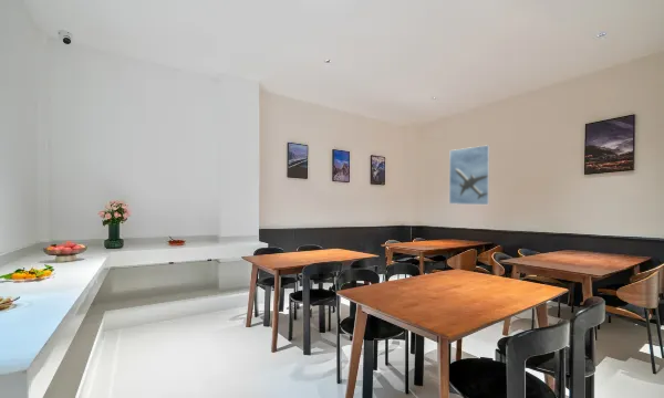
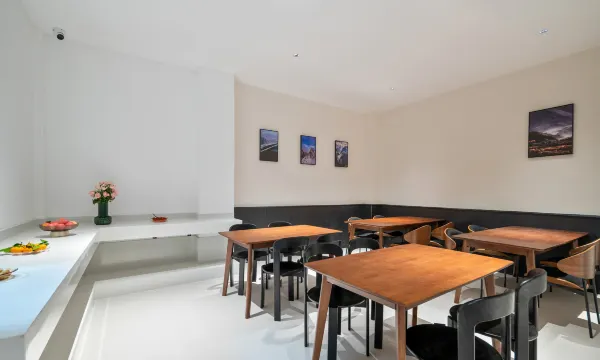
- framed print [448,144,490,206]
